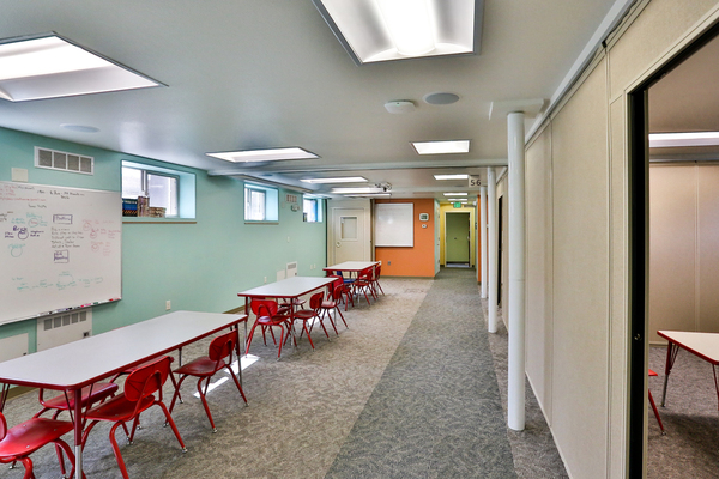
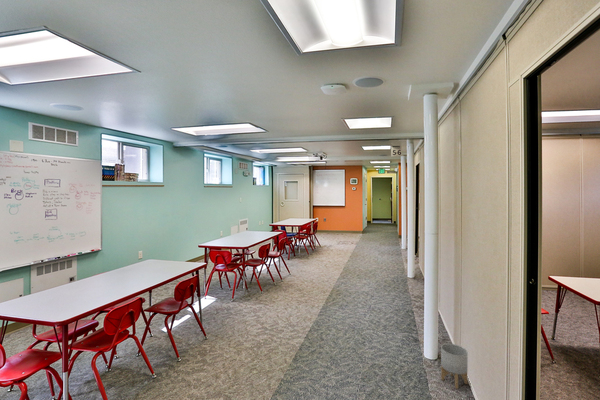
+ planter [440,343,469,390]
